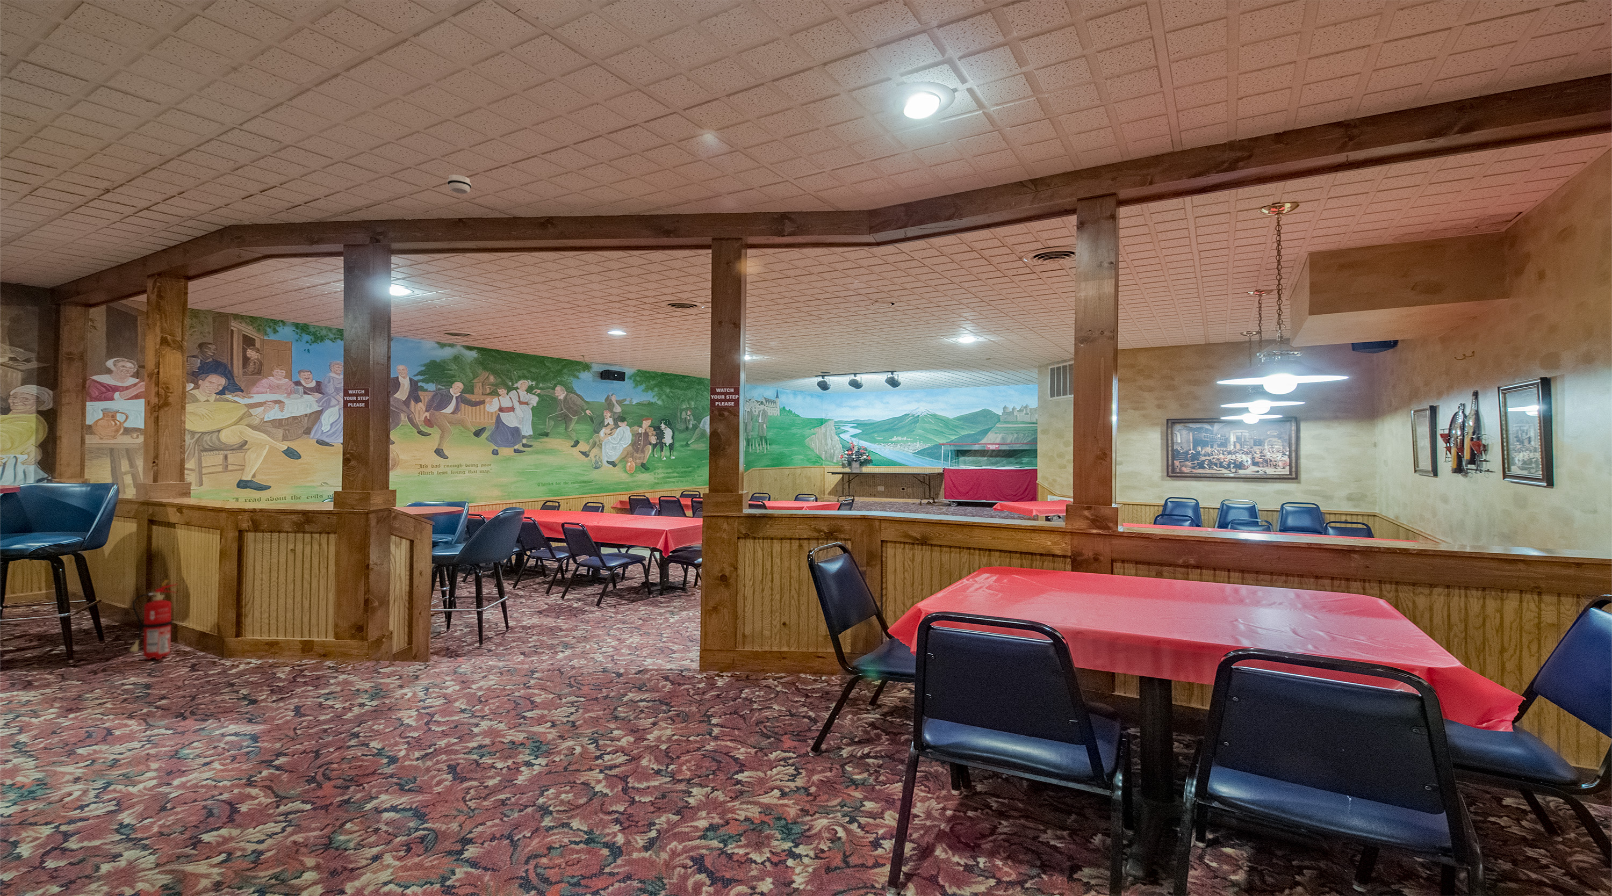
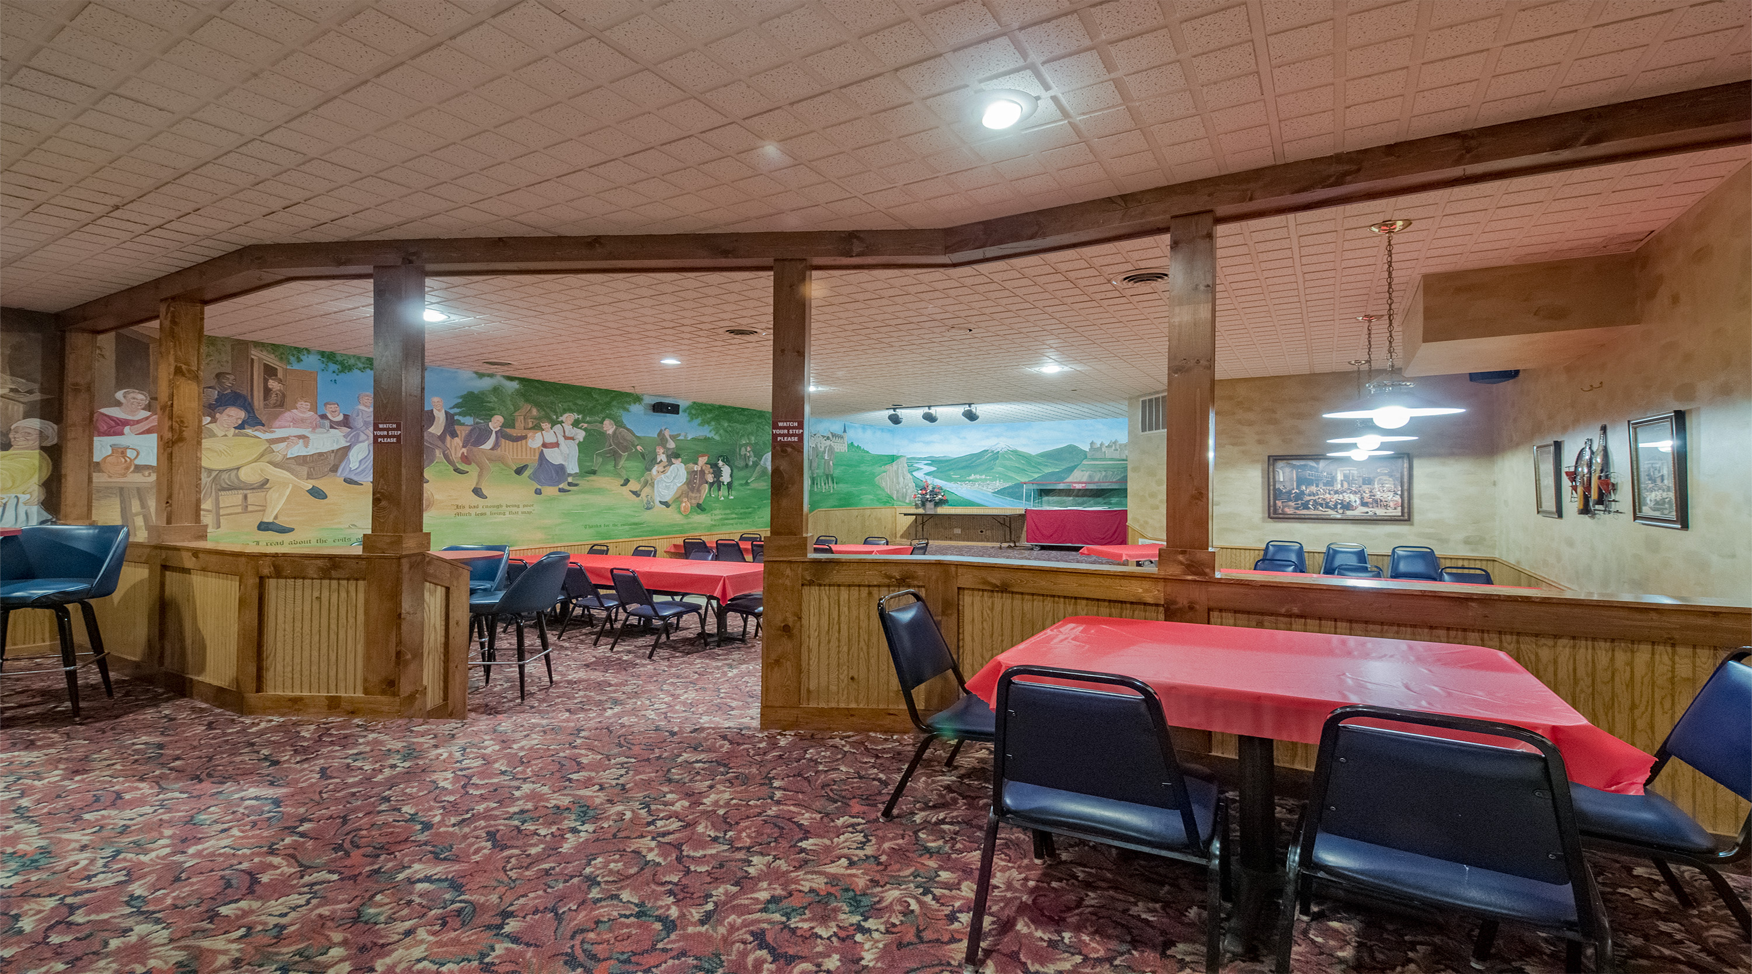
- fire extinguisher [129,579,179,660]
- smoke detector [447,174,472,194]
